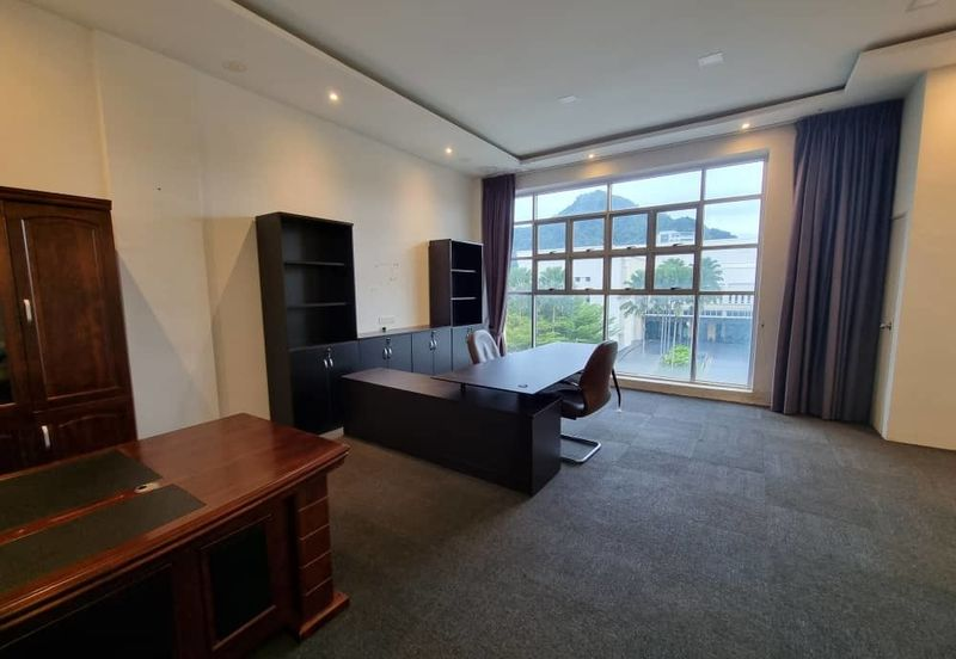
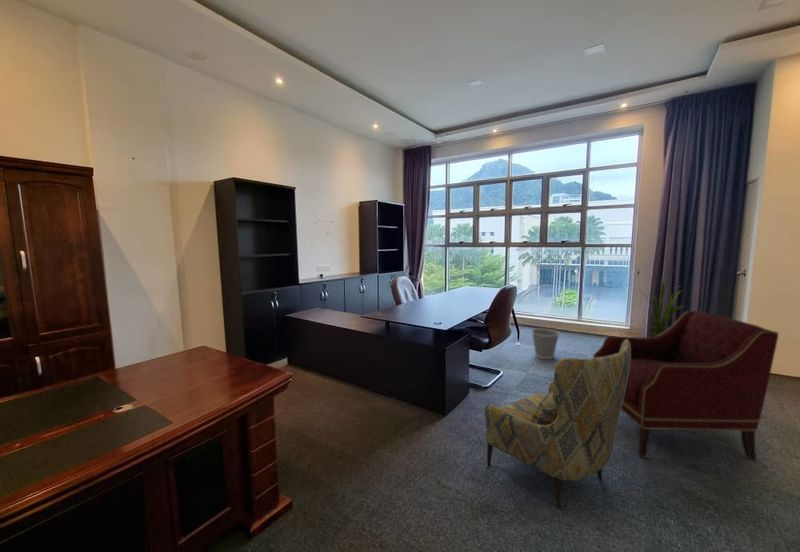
+ armchair [484,339,630,510]
+ armchair [592,310,779,461]
+ house plant [634,278,685,337]
+ wastebasket [531,327,561,360]
